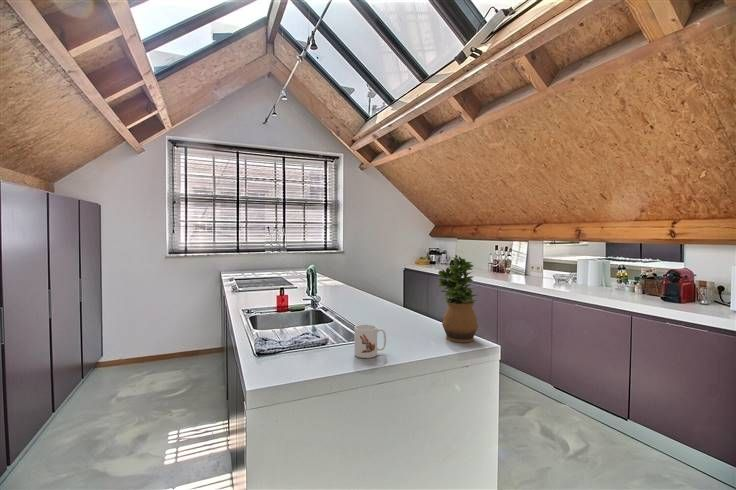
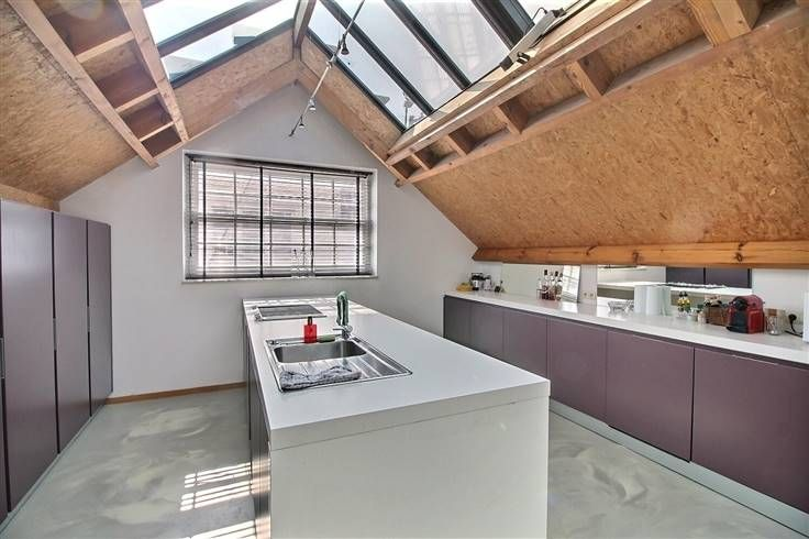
- potted plant [436,256,479,343]
- mug [353,324,387,359]
